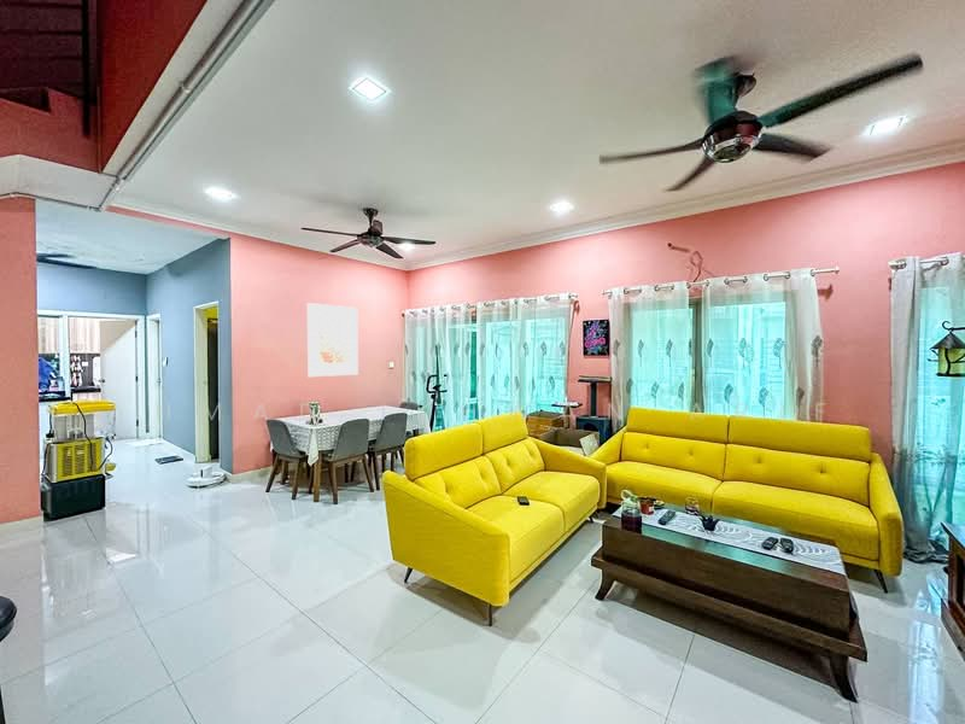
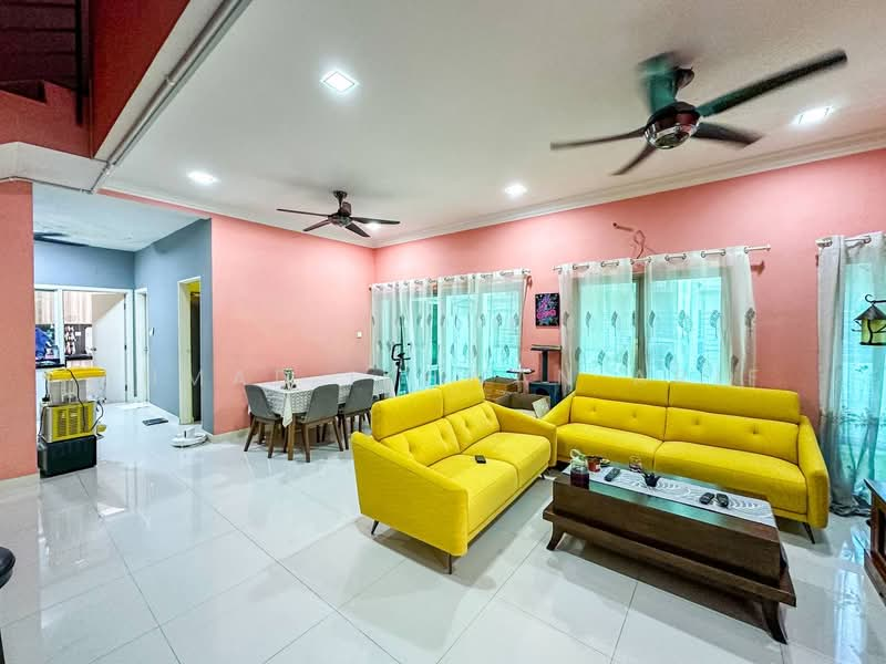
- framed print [306,302,359,378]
